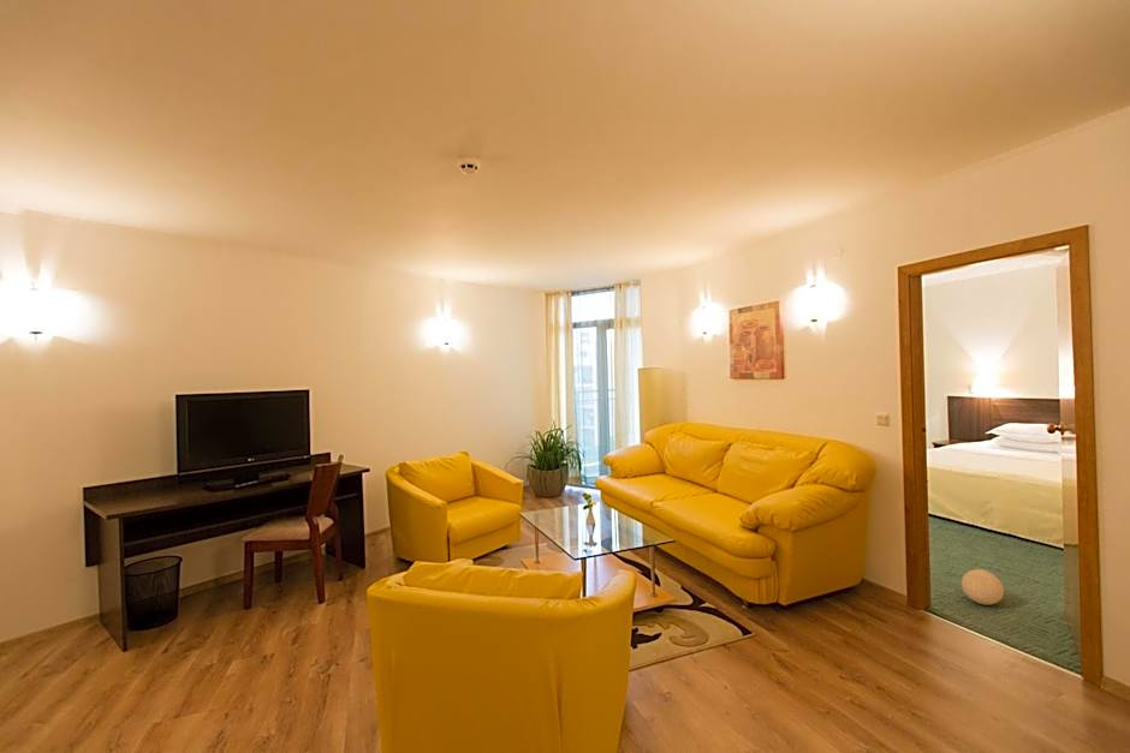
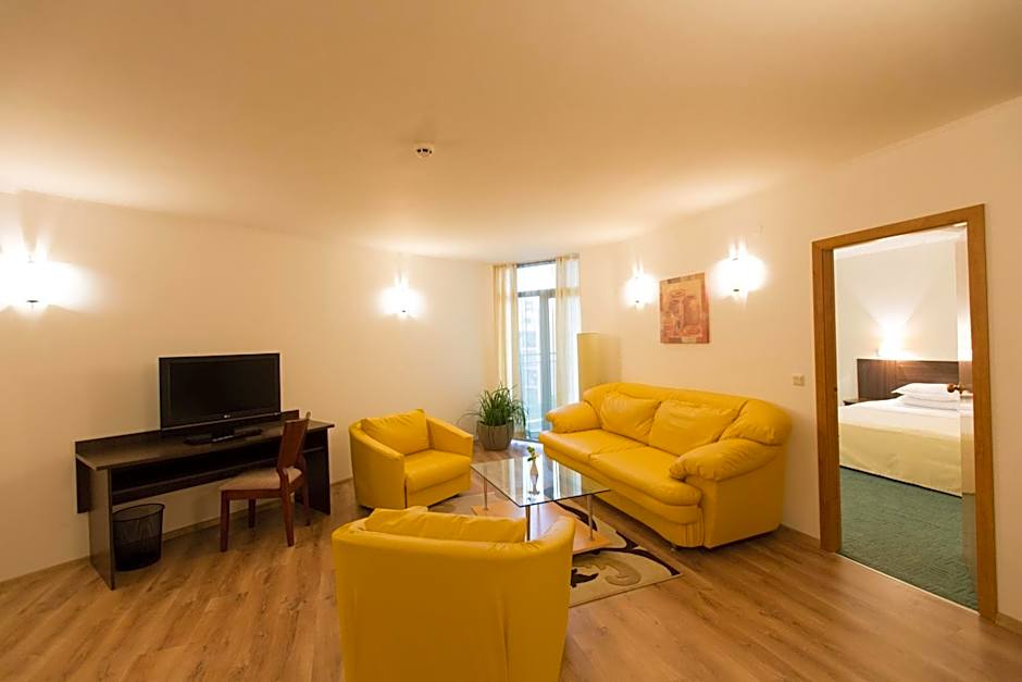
- decorative ball [960,568,1005,606]
